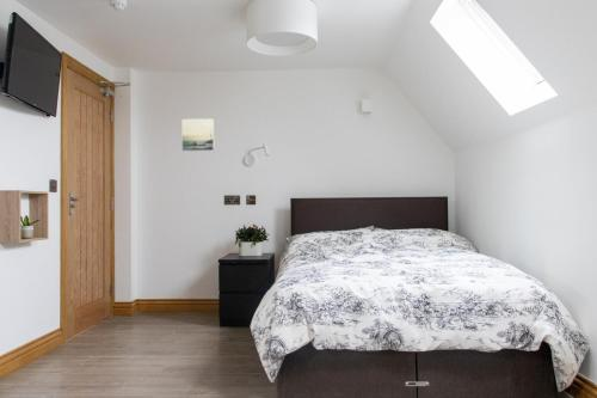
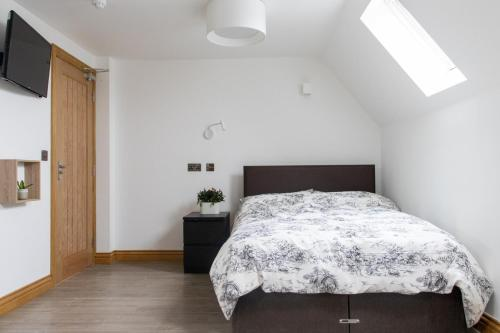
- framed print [180,117,216,153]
